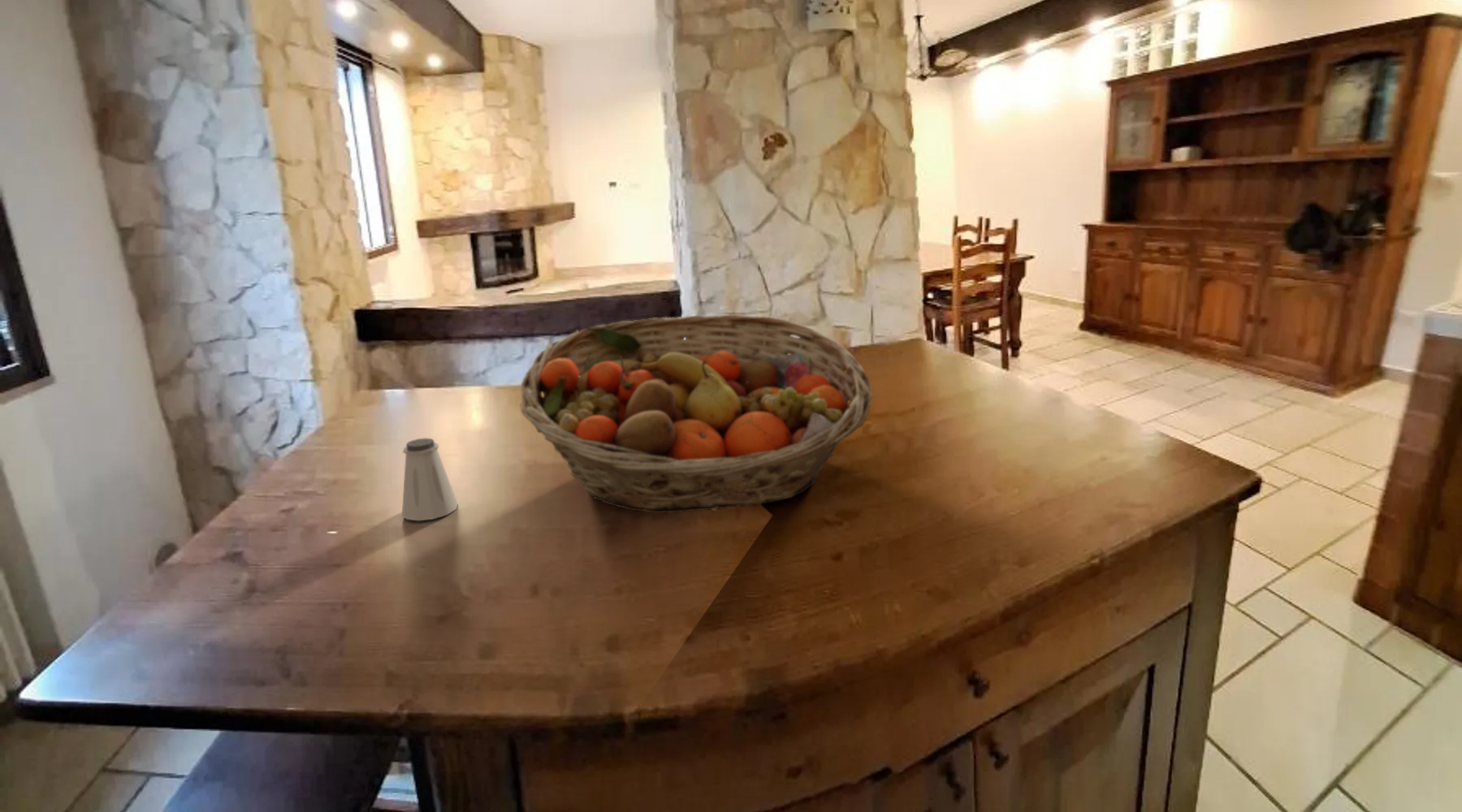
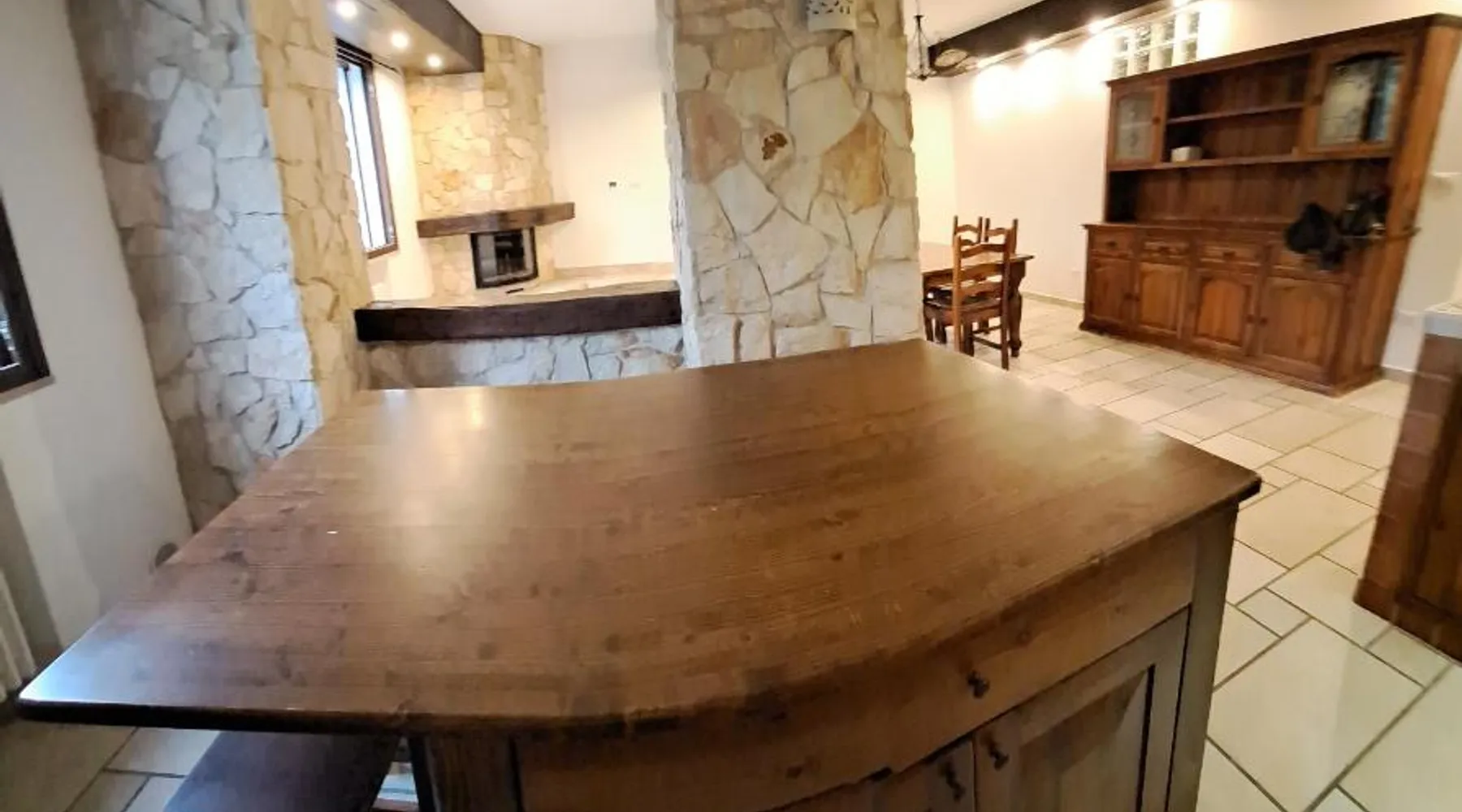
- saltshaker [401,438,459,521]
- fruit basket [520,313,873,514]
